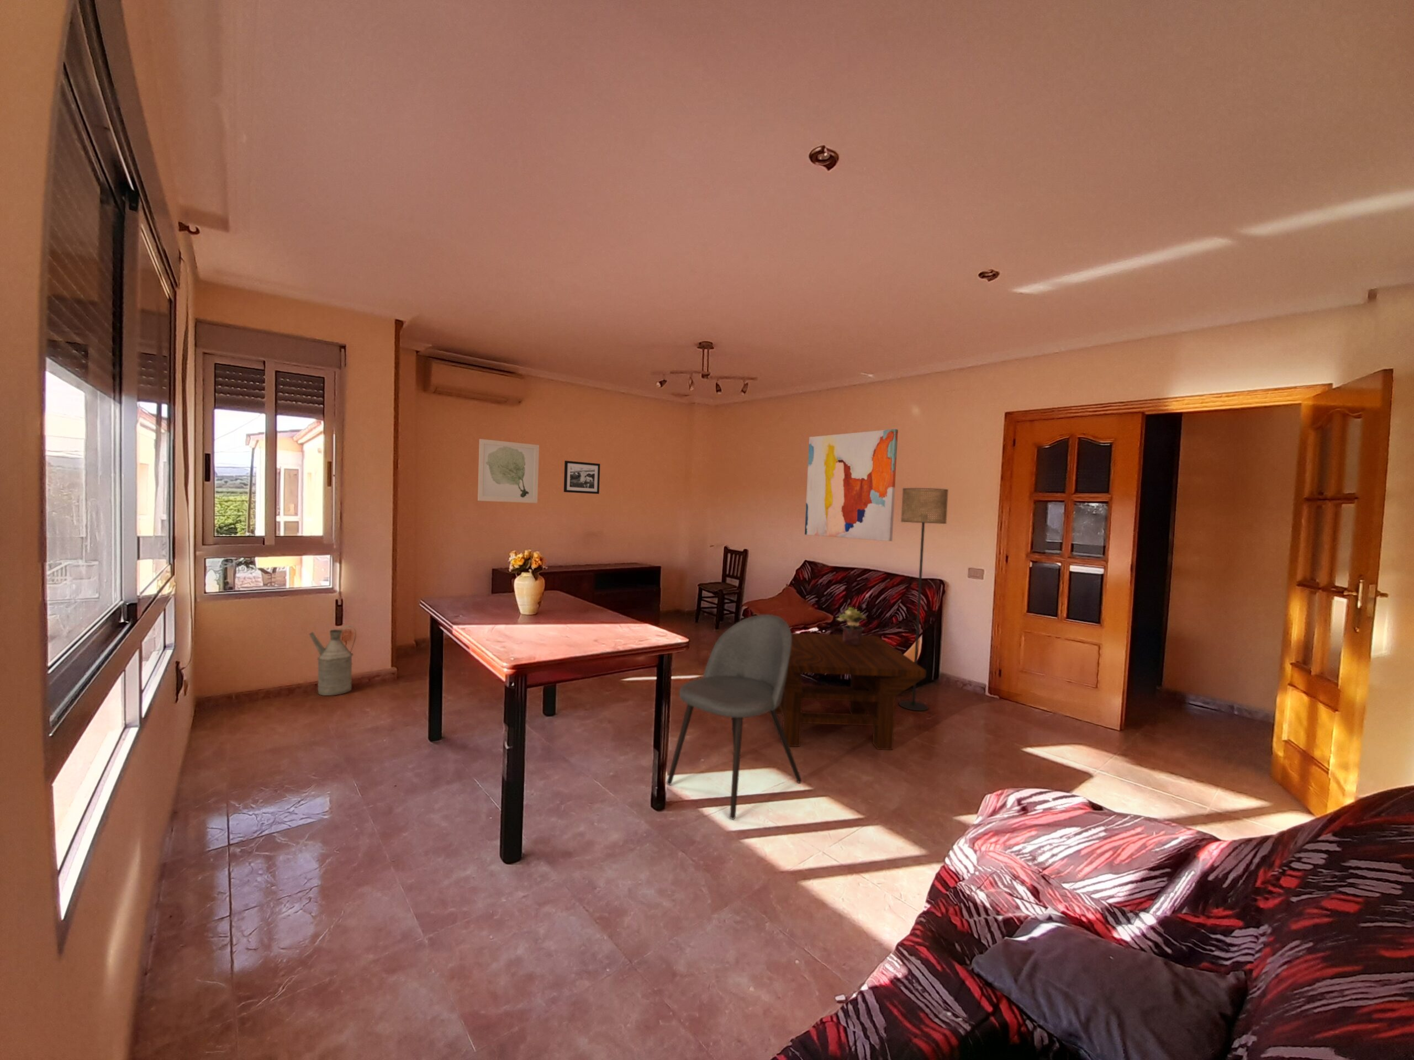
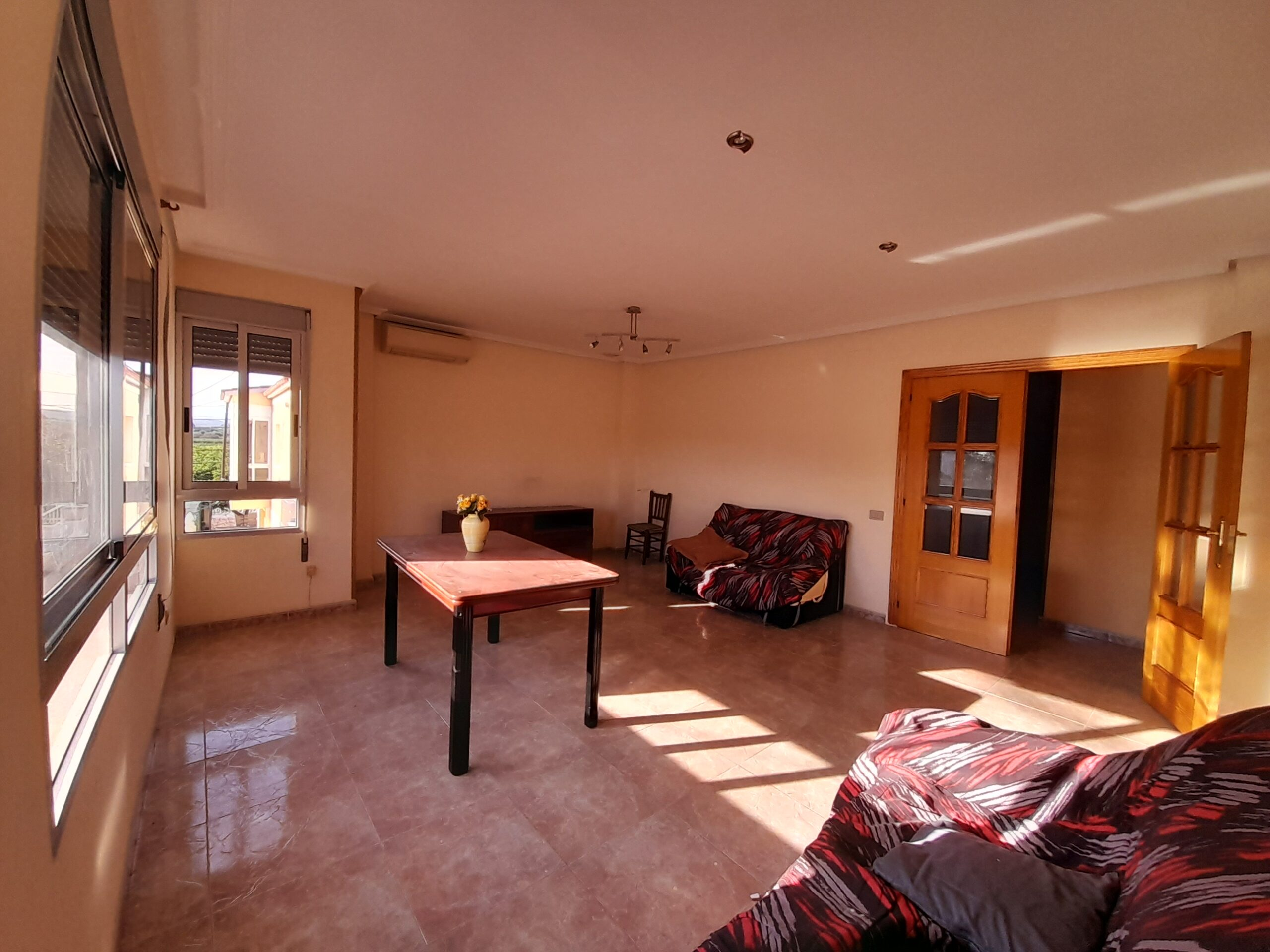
- dining chair [666,614,803,819]
- picture frame [563,460,601,494]
- wall art [804,429,899,541]
- coffee table [776,632,926,750]
- wall art [478,439,540,503]
- potted plant [836,607,867,646]
- watering can [308,625,356,696]
- floor lamp [899,488,949,711]
